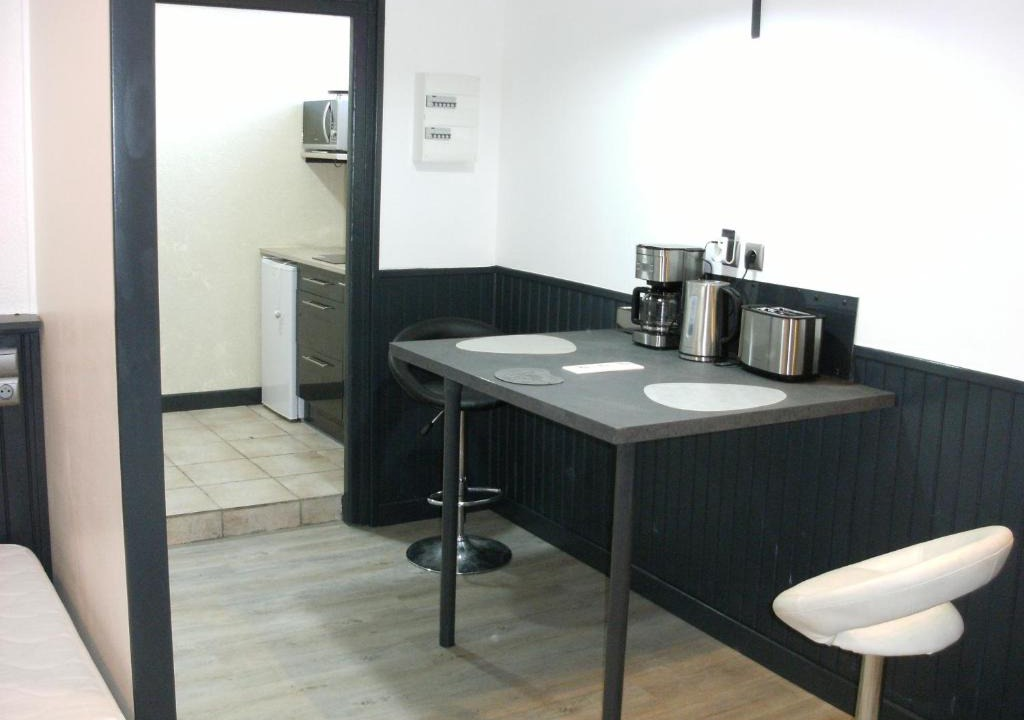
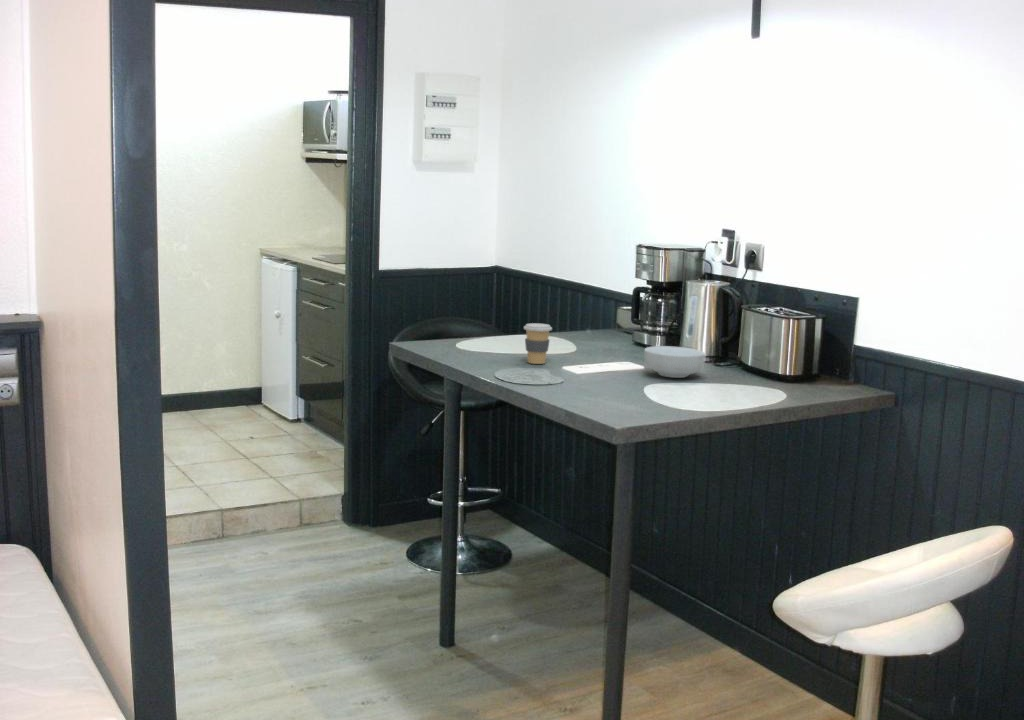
+ cereal bowl [643,345,707,379]
+ coffee cup [523,322,553,365]
